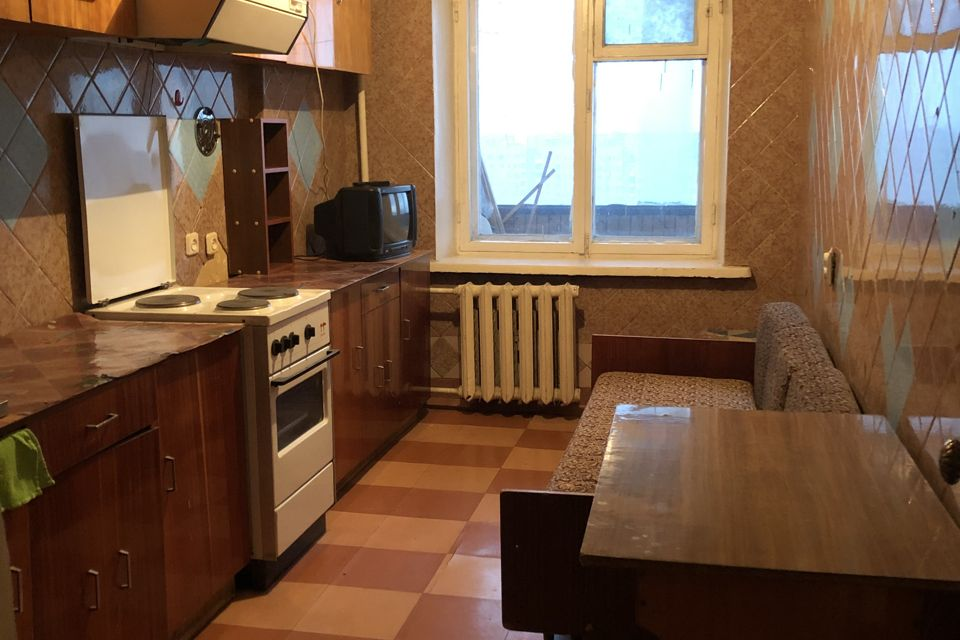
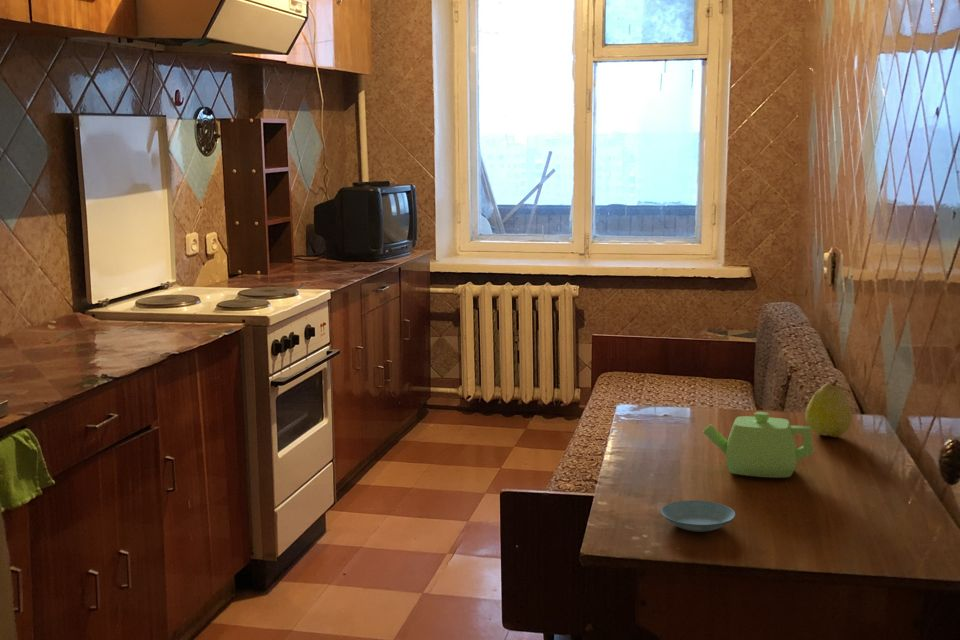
+ saucer [660,499,736,533]
+ teapot [702,411,815,479]
+ fruit [804,378,853,438]
